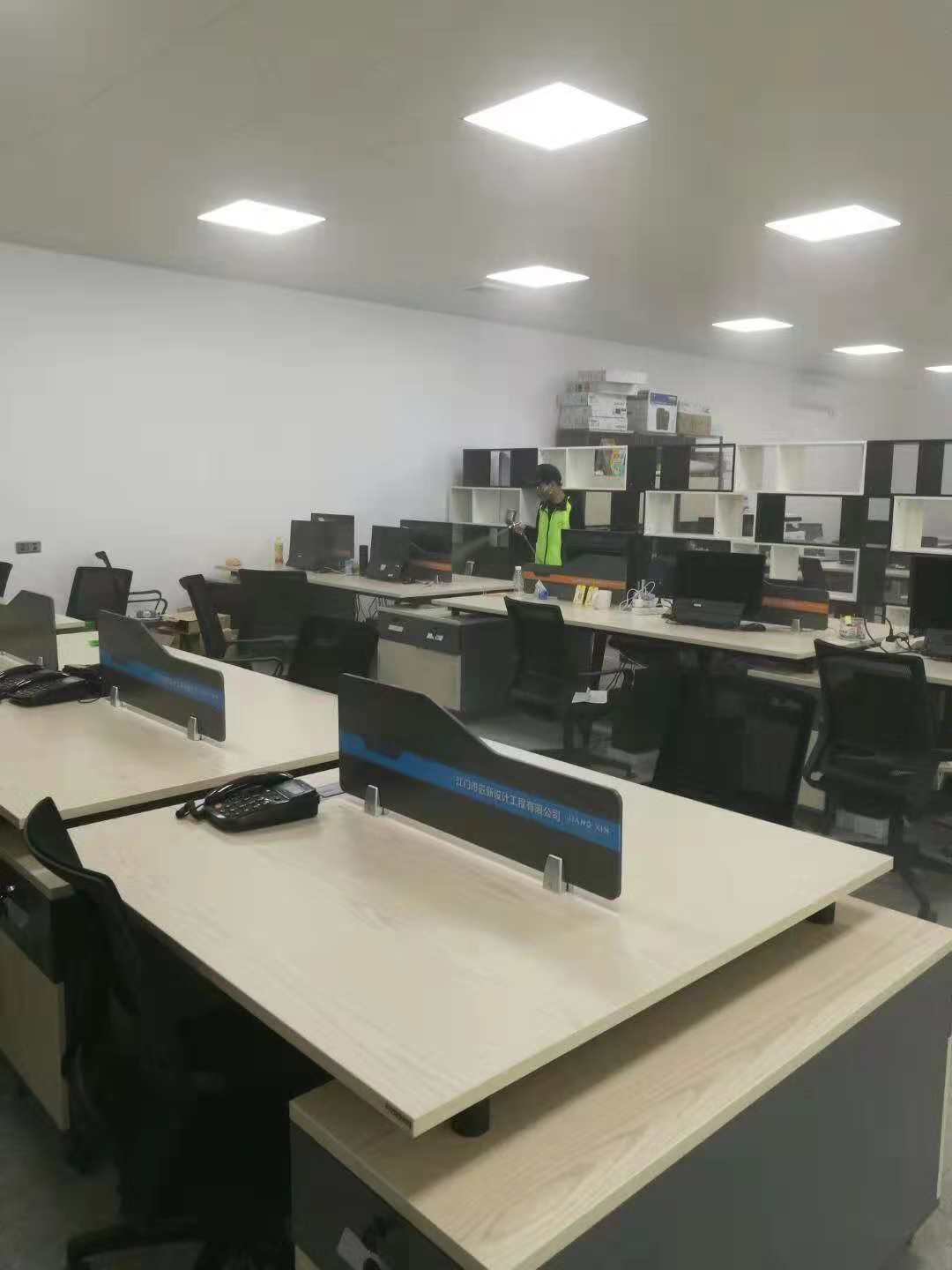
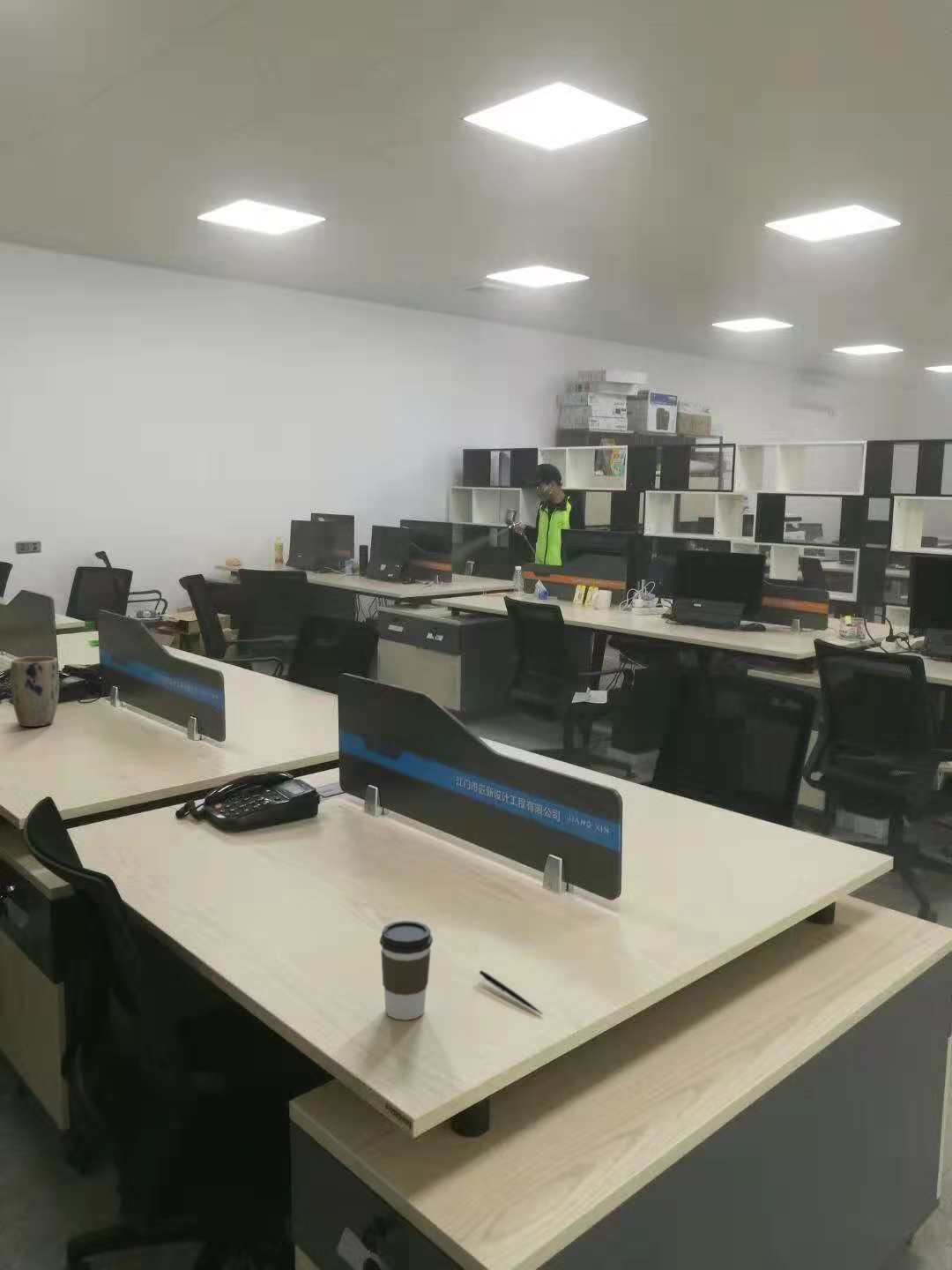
+ plant pot [10,655,60,728]
+ coffee cup [379,920,434,1021]
+ pen [479,969,543,1015]
